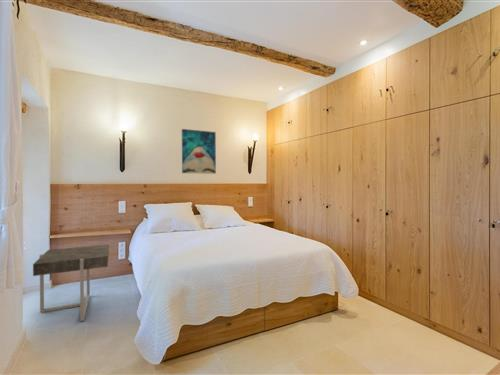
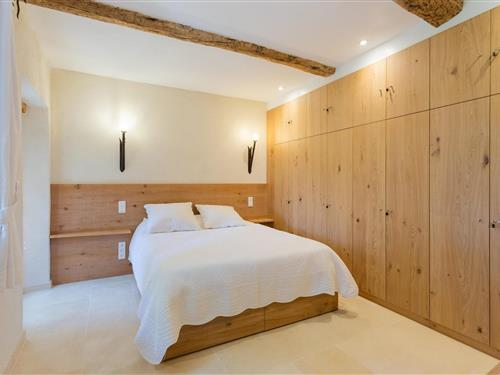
- side table [32,243,110,322]
- wall art [181,128,217,175]
